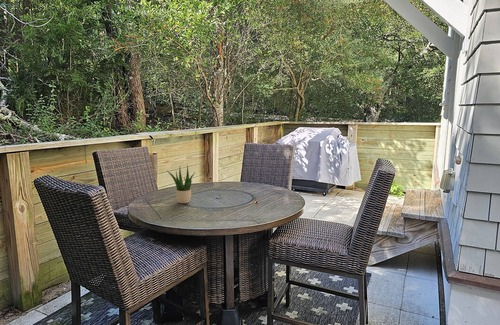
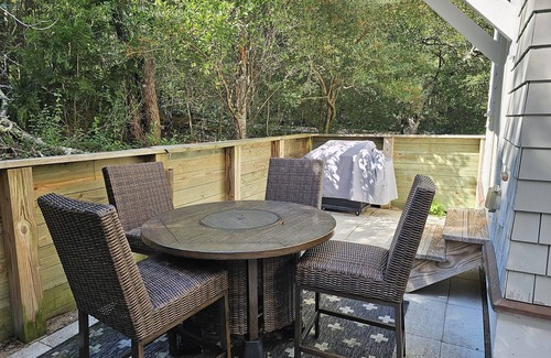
- potted plant [165,164,196,204]
